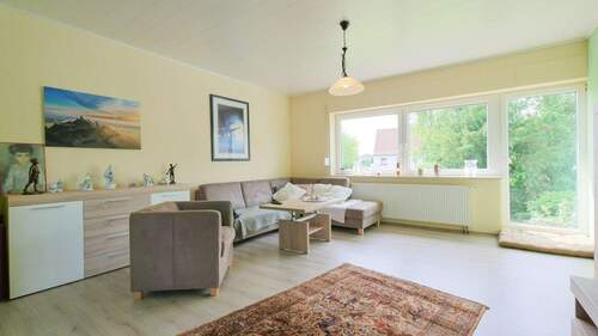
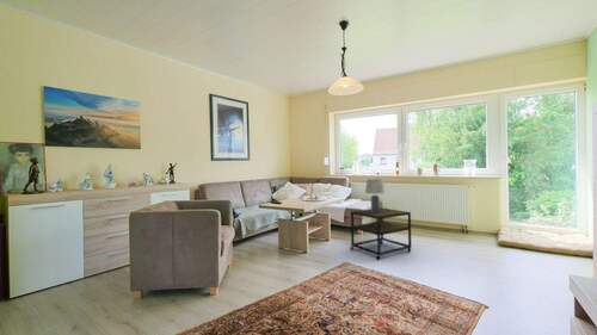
+ side table [350,206,412,261]
+ lamp [364,178,386,212]
